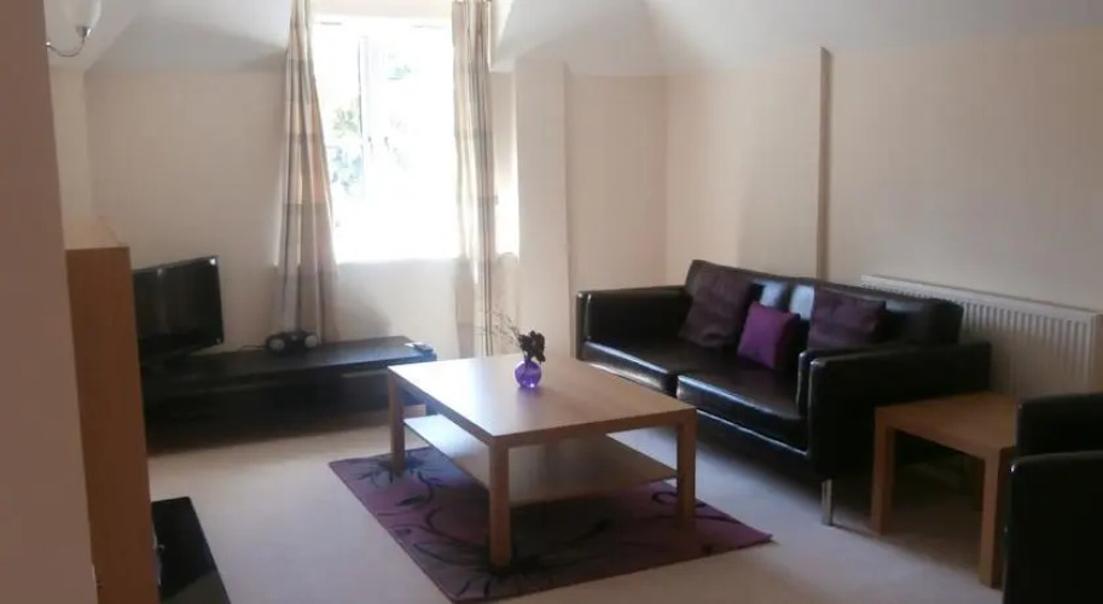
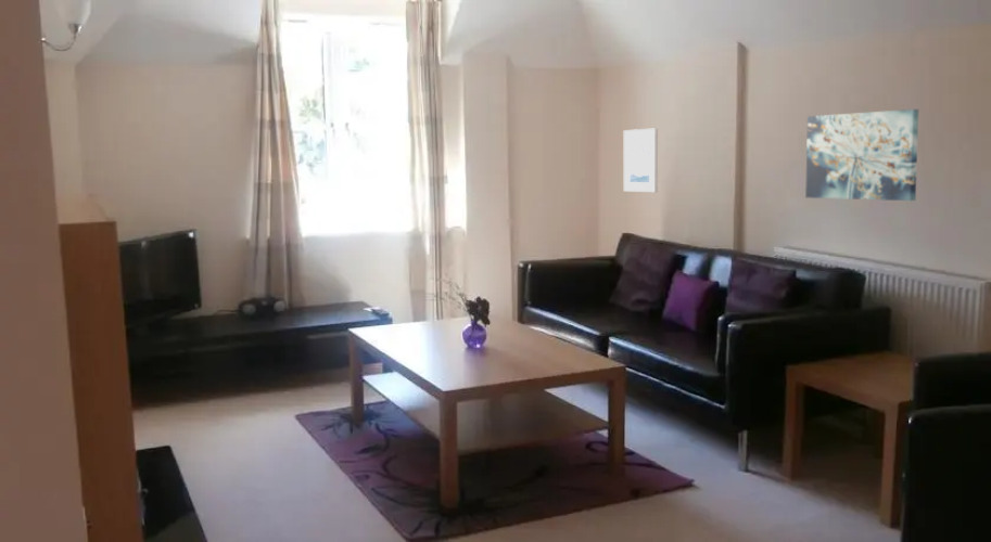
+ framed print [623,127,659,193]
+ wall art [804,108,919,202]
